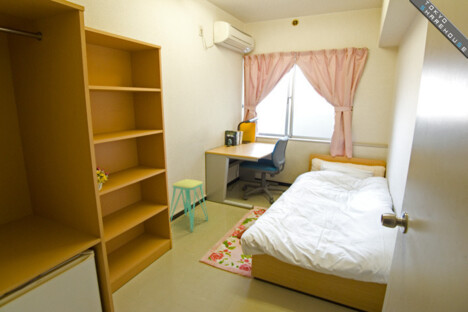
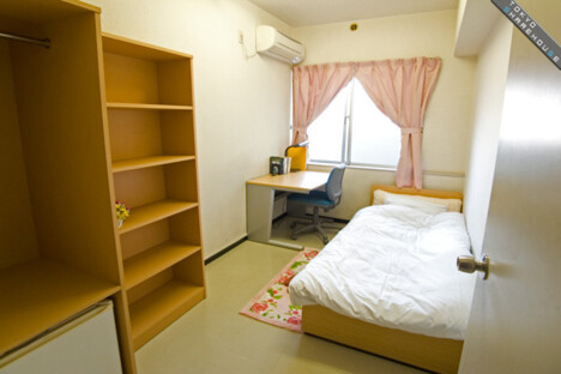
- stool [169,178,209,232]
